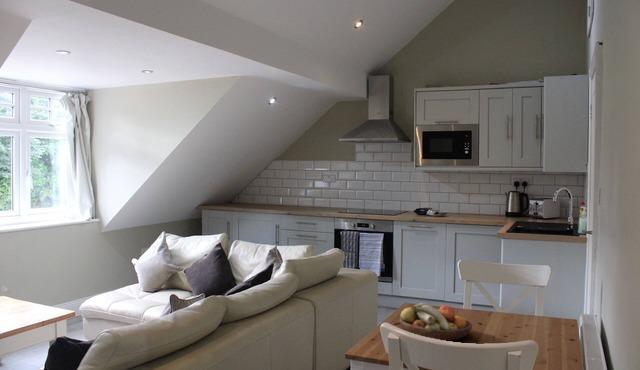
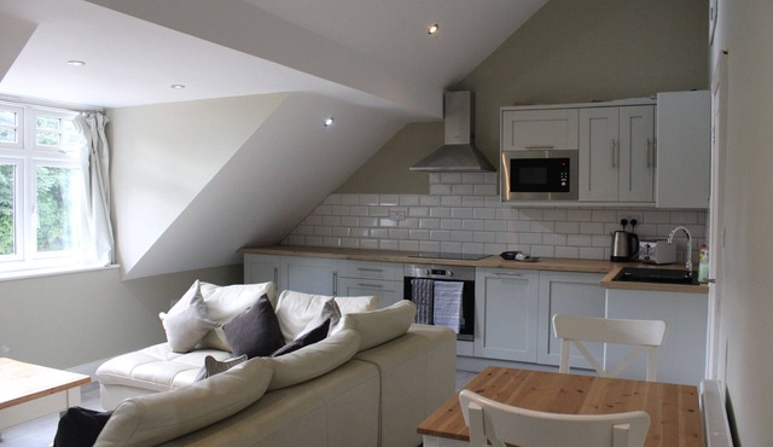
- fruit bowl [399,302,473,342]
